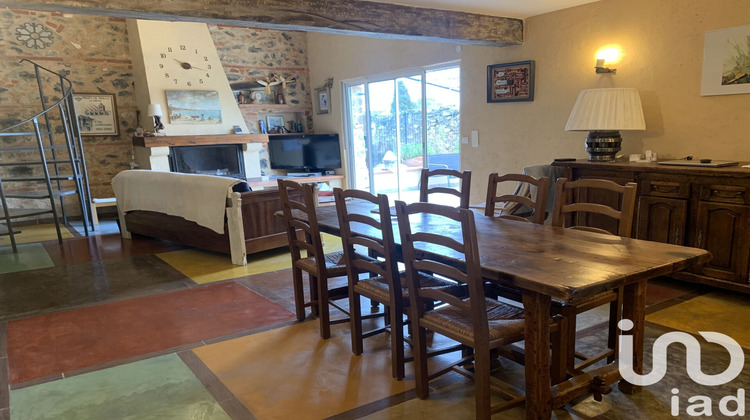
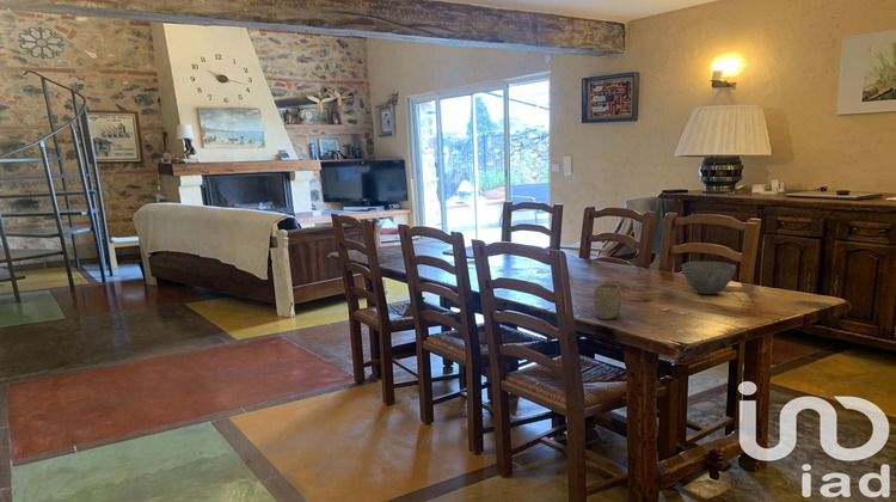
+ bowl [681,261,737,295]
+ cup [593,282,622,320]
